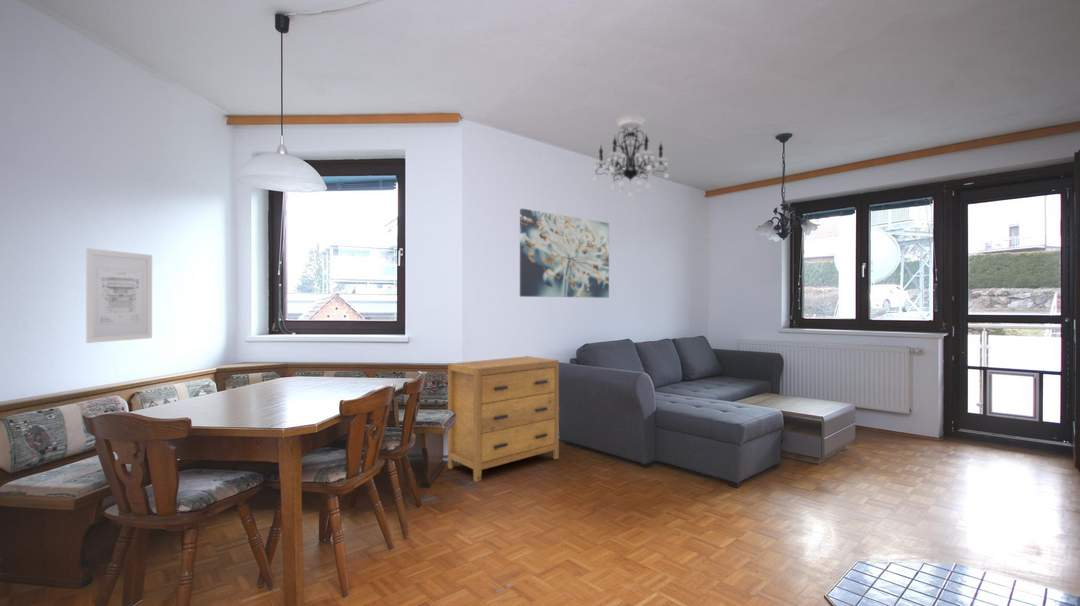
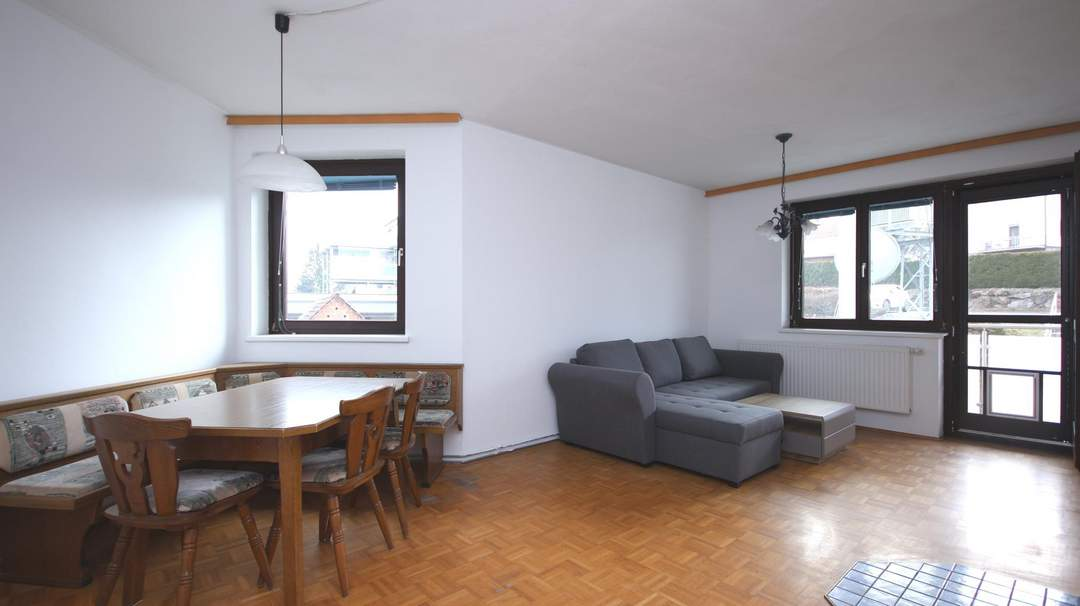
- chandelier [592,114,670,198]
- dresser [447,355,560,483]
- wall art [519,208,610,299]
- wall art [85,247,153,344]
